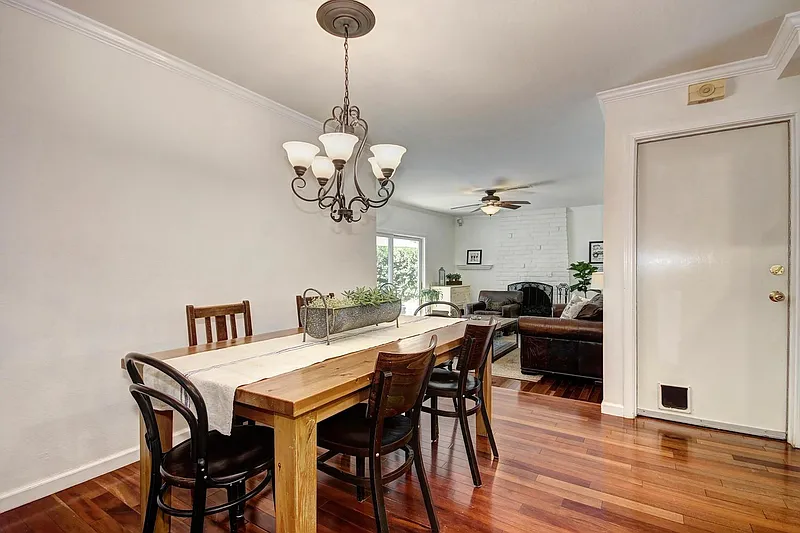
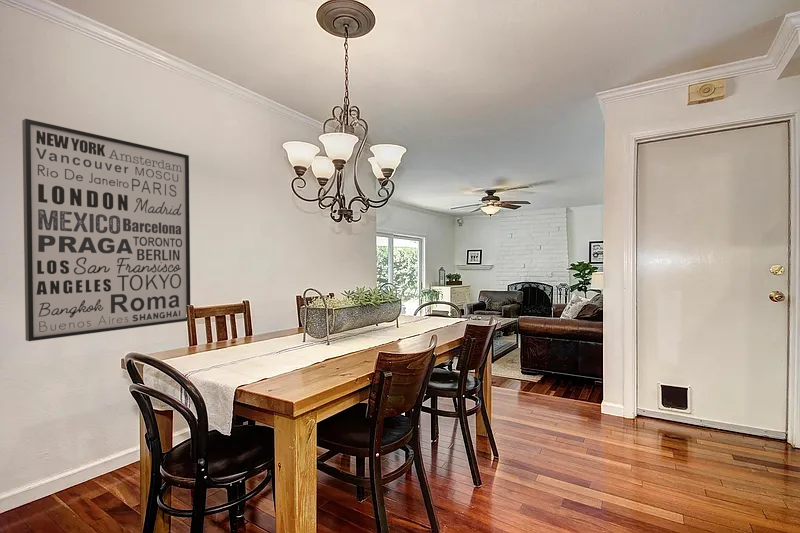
+ wall art [21,118,191,342]
